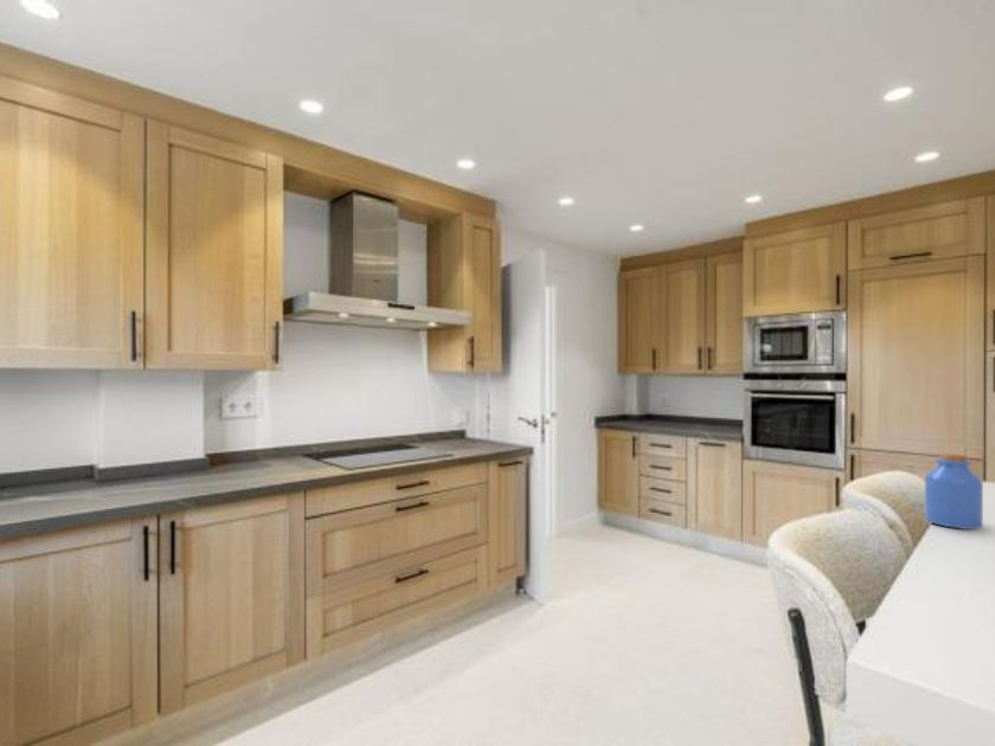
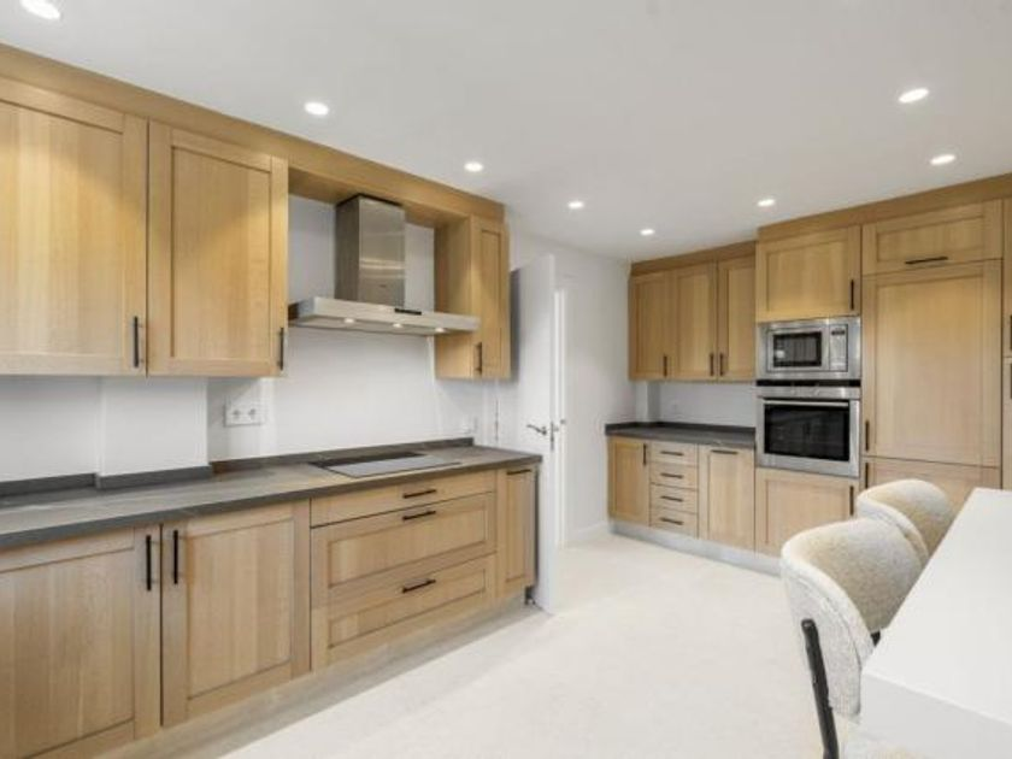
- jar [924,452,984,530]
